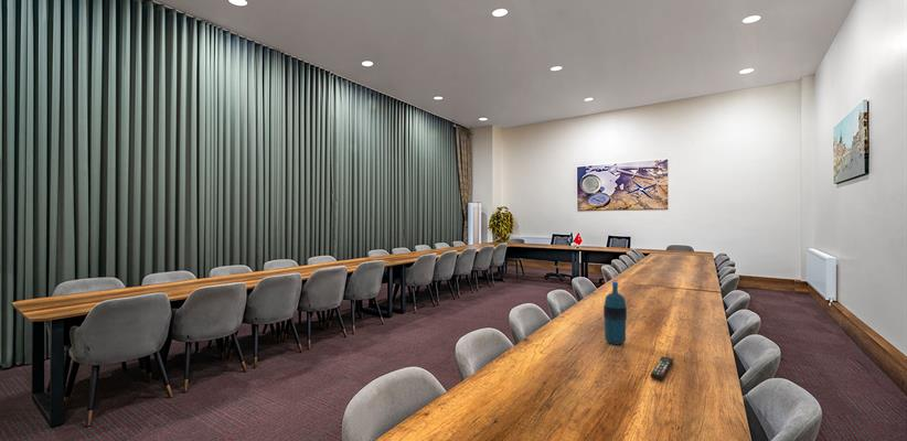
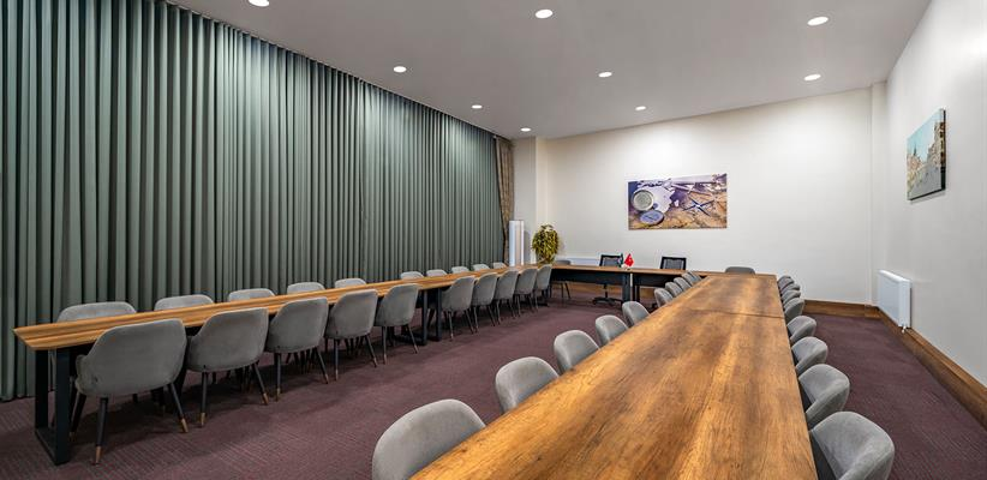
- remote control [650,355,674,381]
- water bottle [602,280,628,346]
